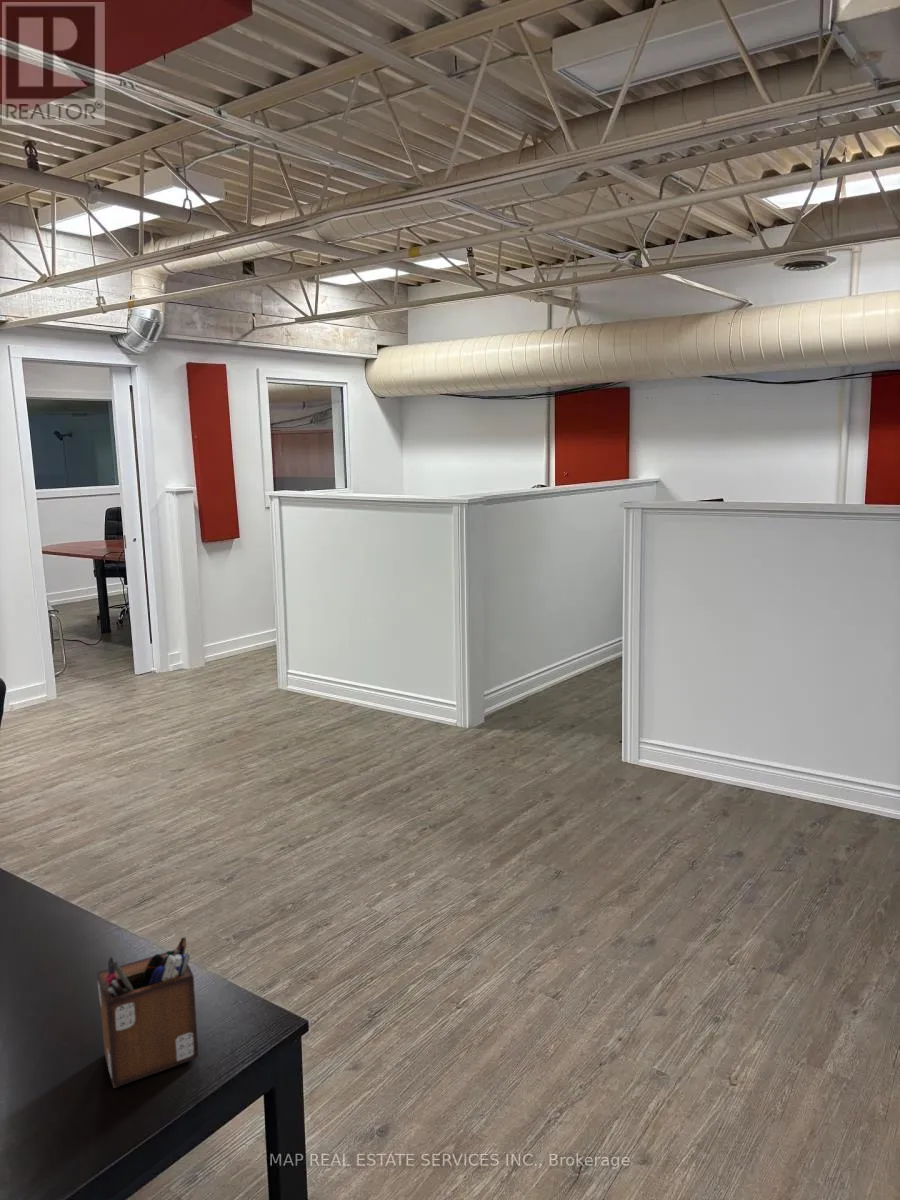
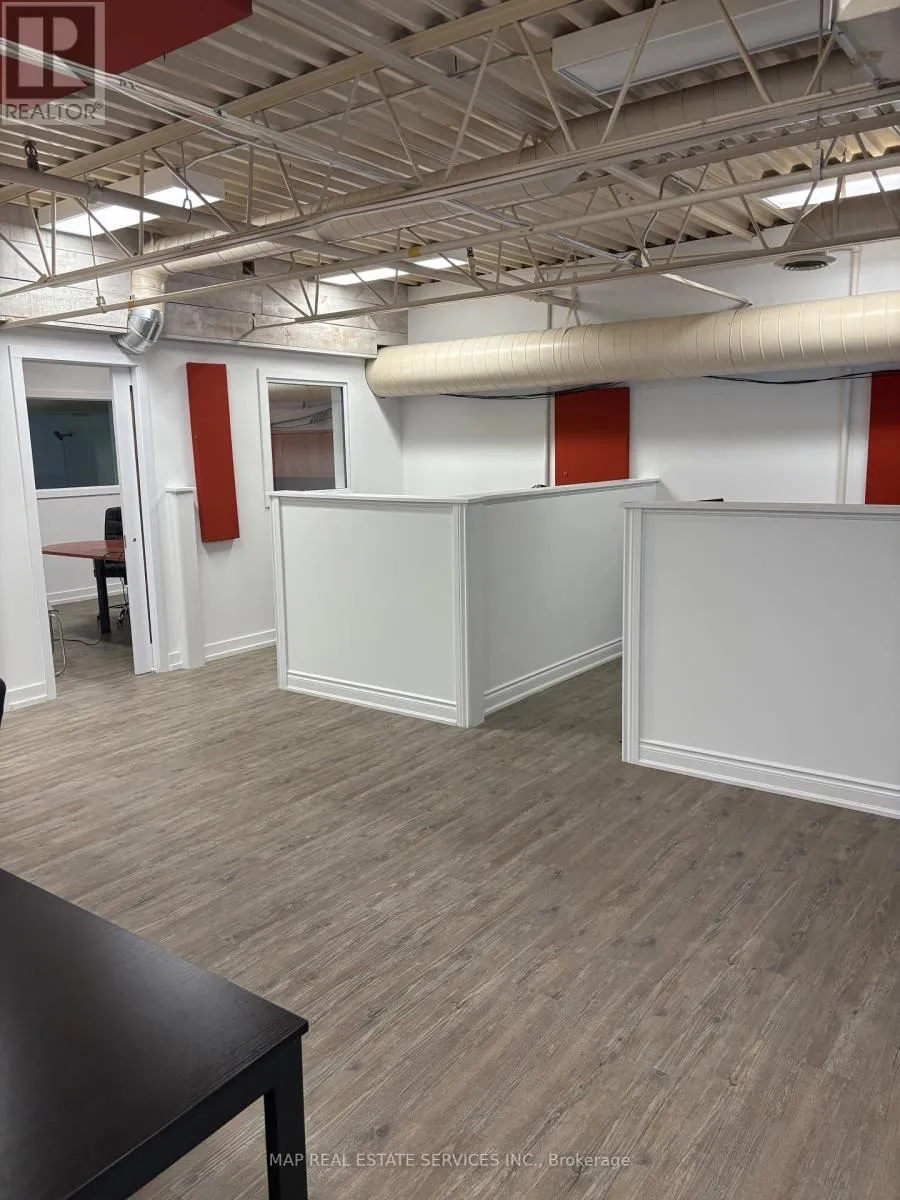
- desk organizer [96,936,199,1089]
